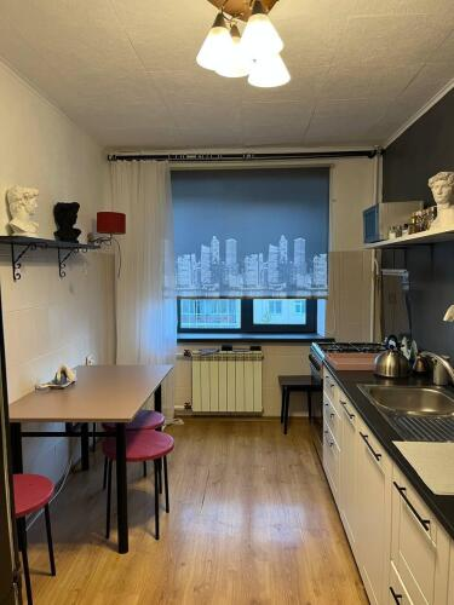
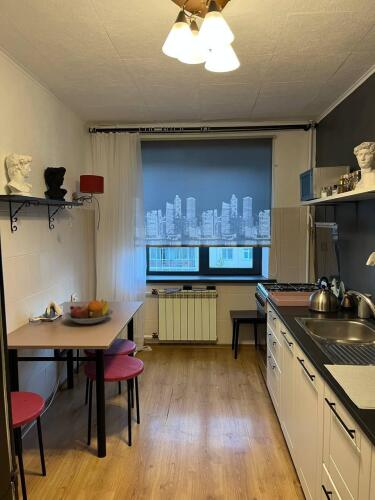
+ fruit bowl [64,298,114,325]
